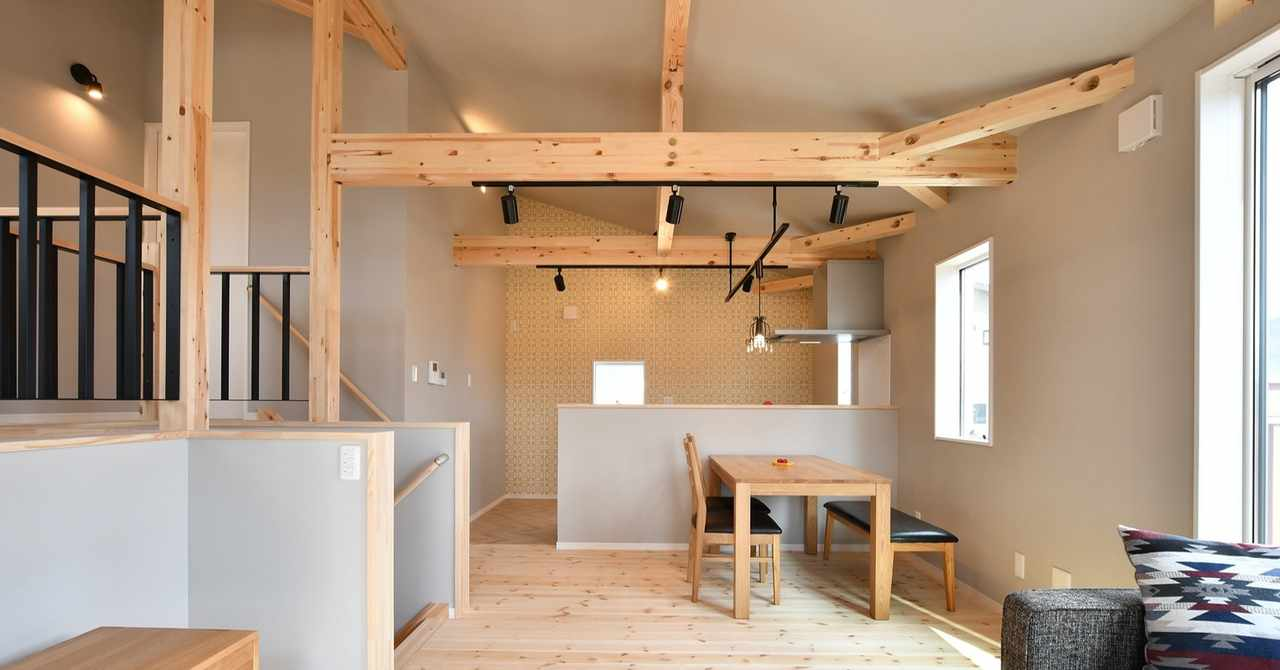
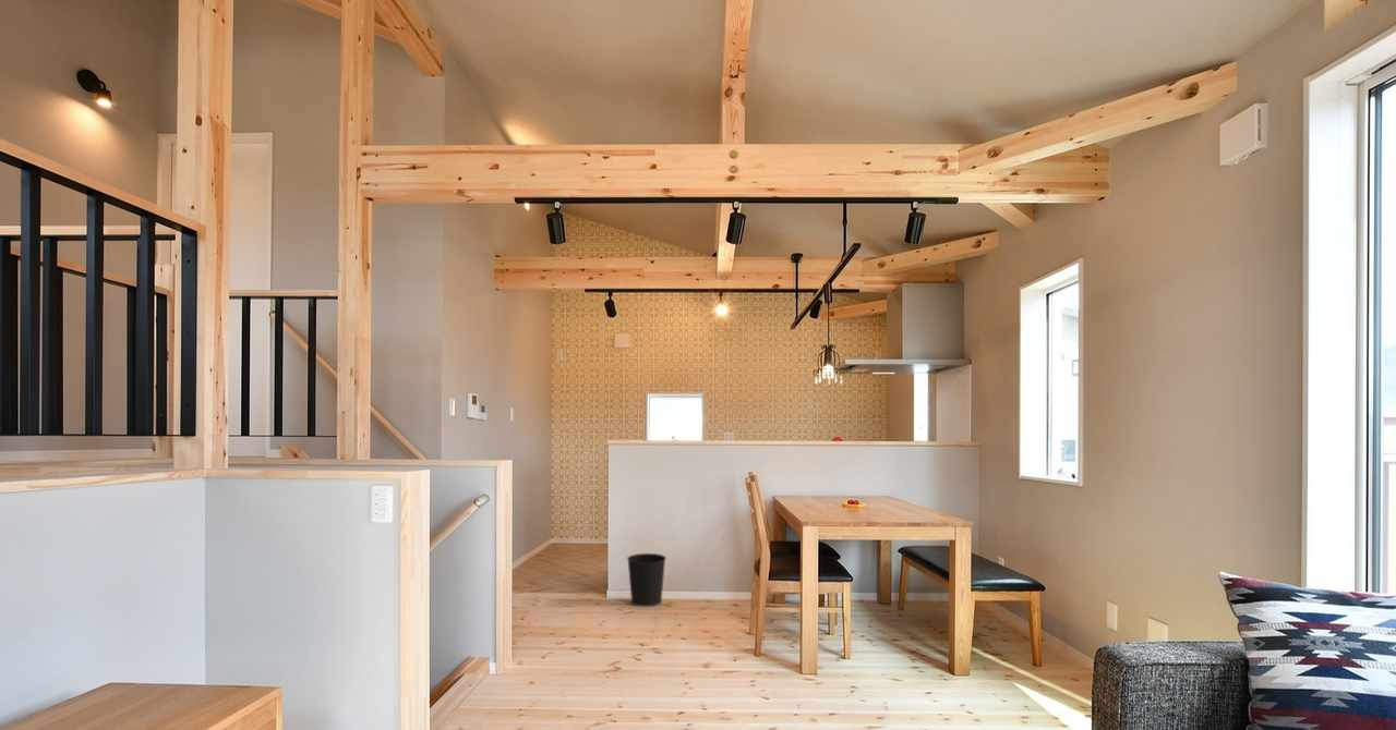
+ wastebasket [626,552,667,608]
